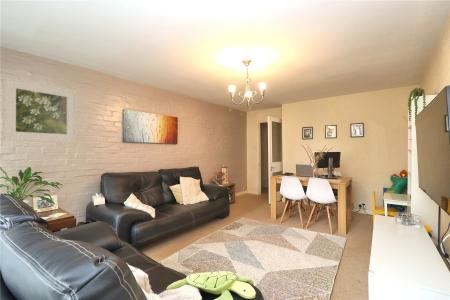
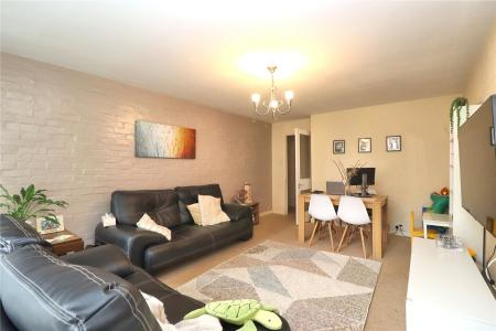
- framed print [2,76,77,144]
